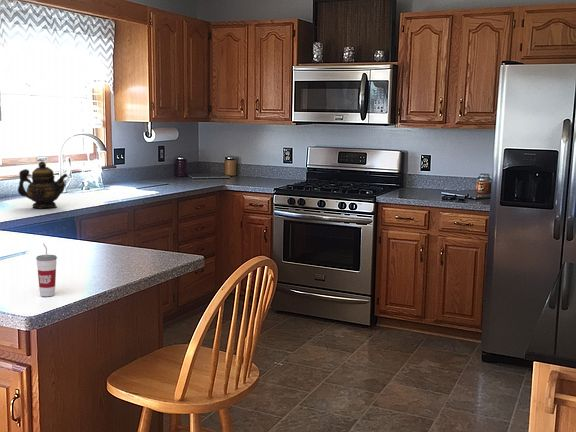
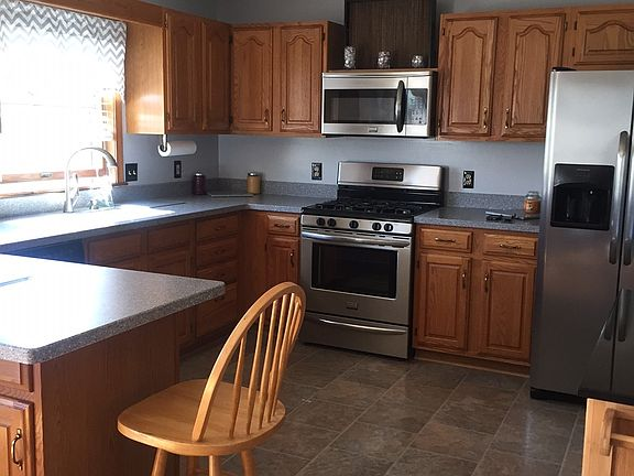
- cup [35,242,58,297]
- teapot [17,160,69,209]
